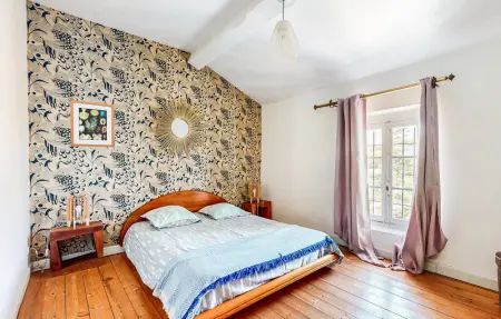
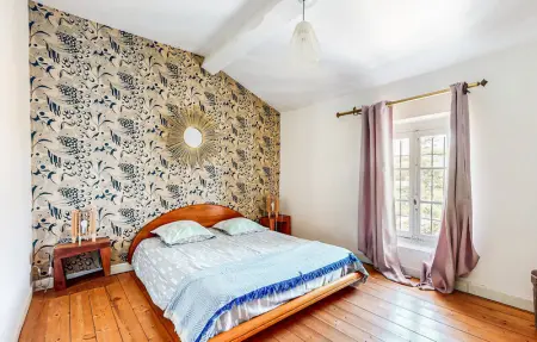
- wall art [69,99,116,148]
